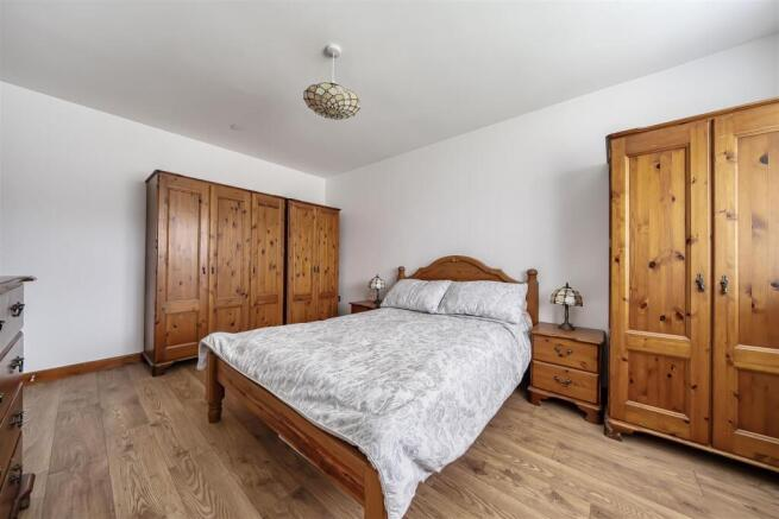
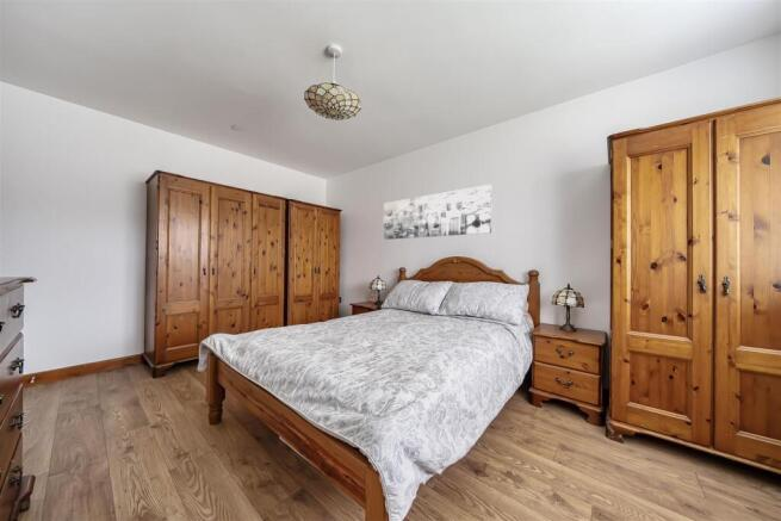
+ wall art [383,184,492,241]
